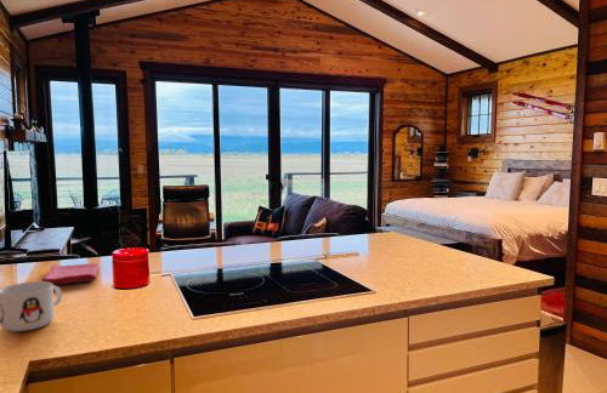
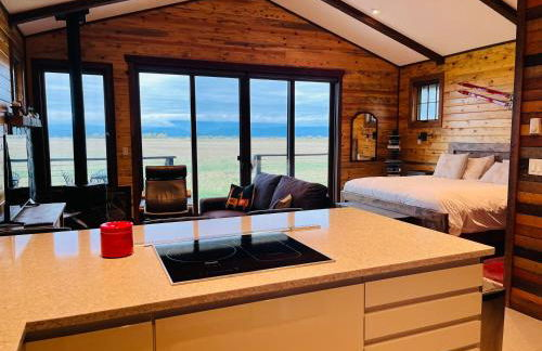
- dish towel [41,262,100,286]
- mug [0,280,63,332]
